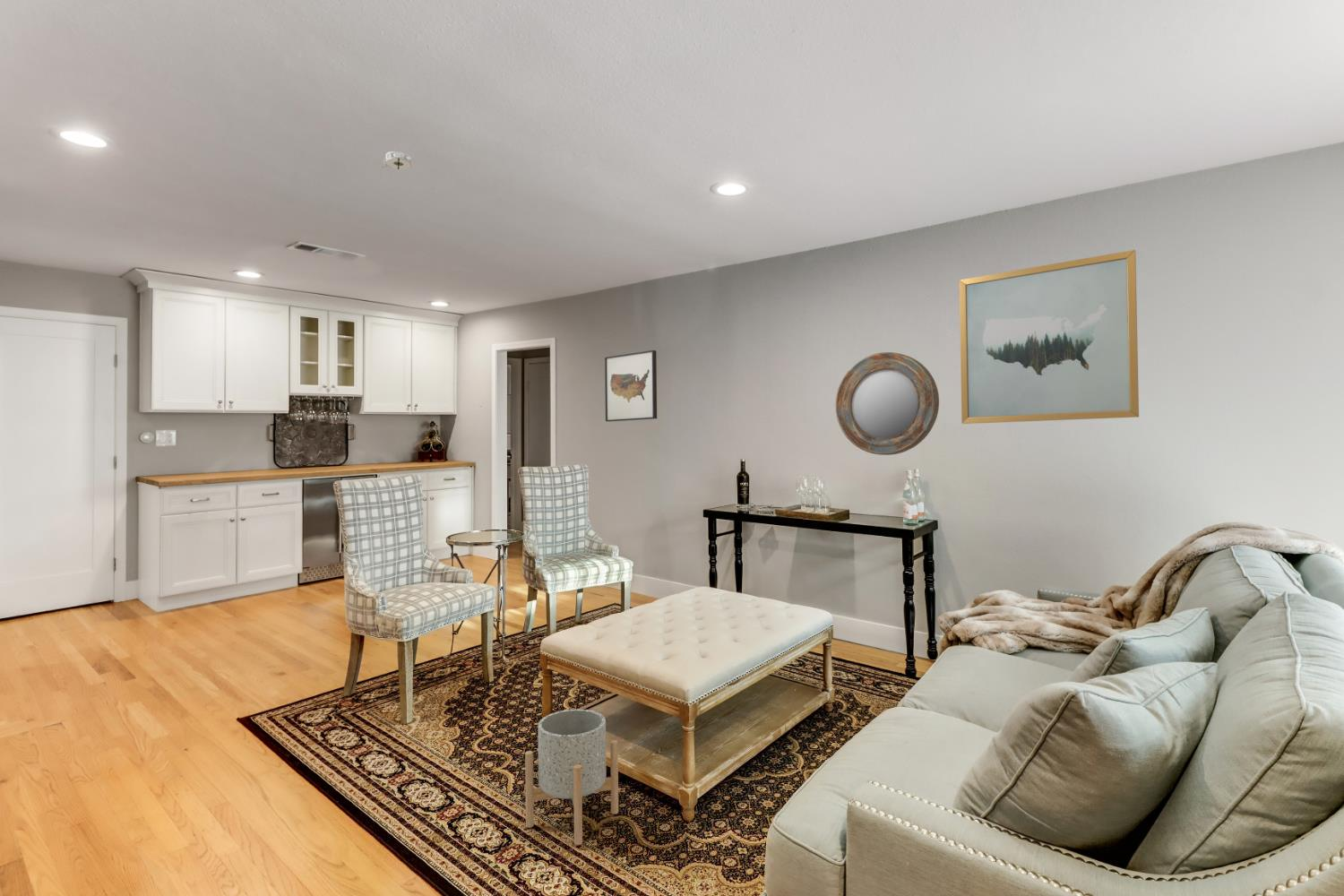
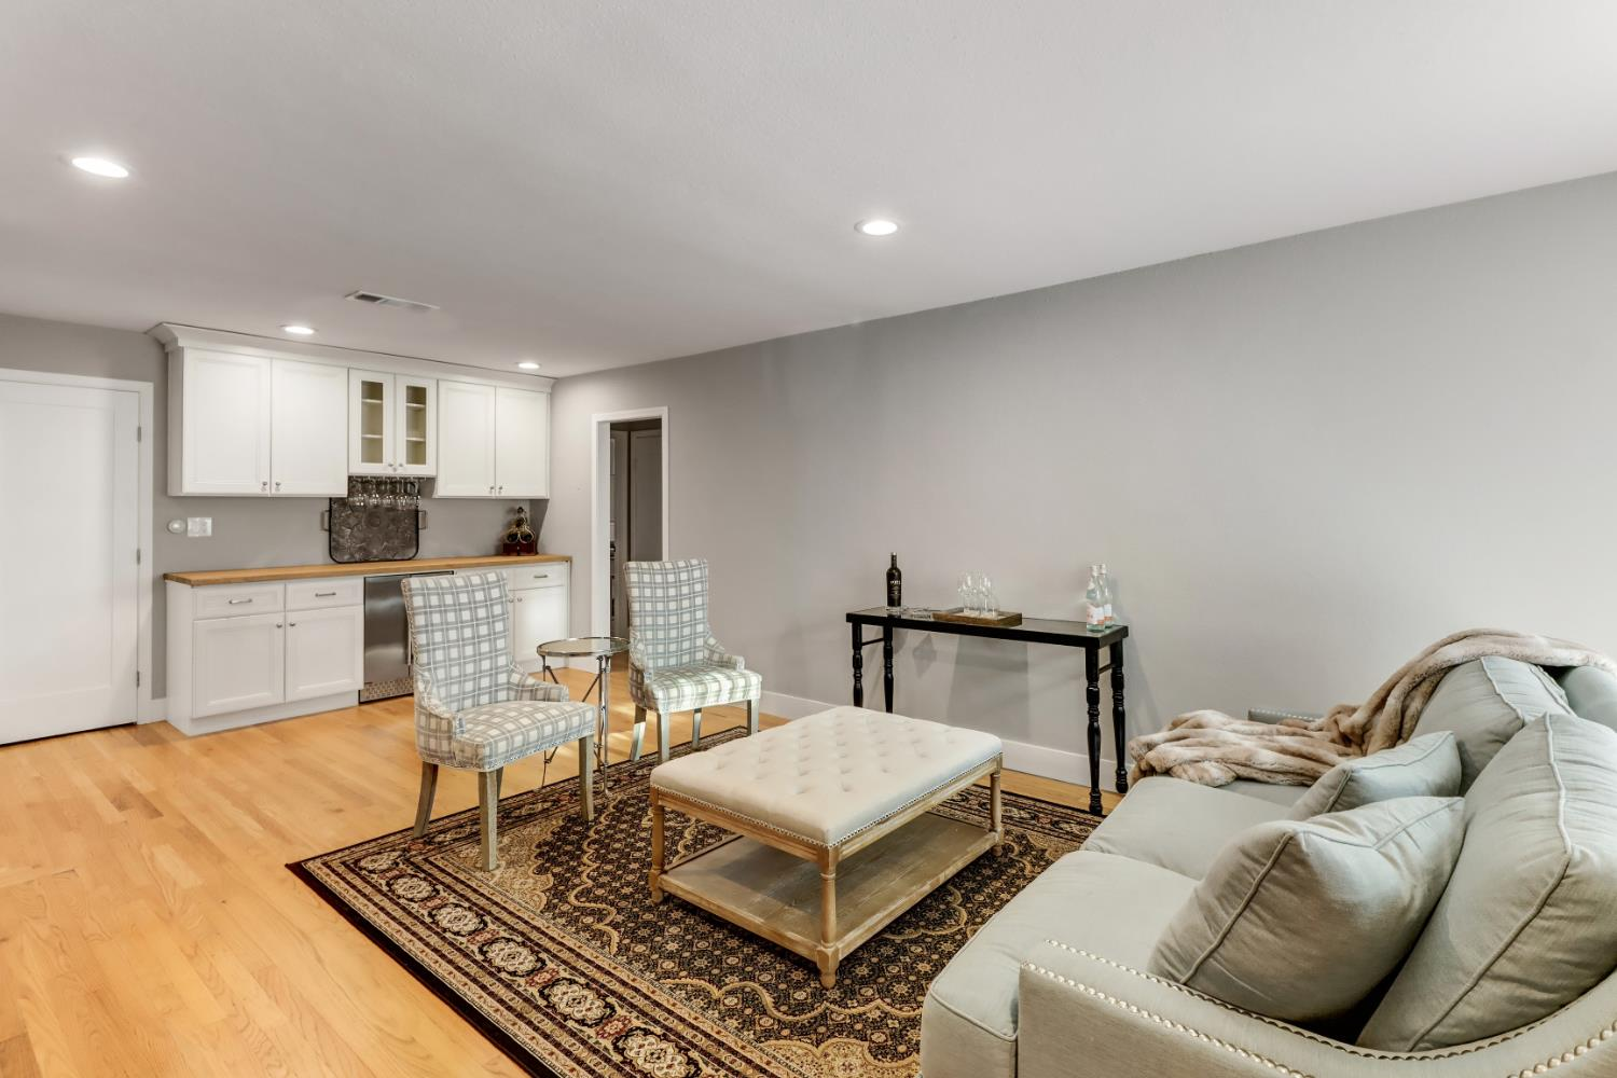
- wall art [959,249,1140,425]
- home mirror [835,351,940,456]
- wall art [604,349,658,422]
- smoke detector [382,151,415,170]
- planter [524,709,619,846]
